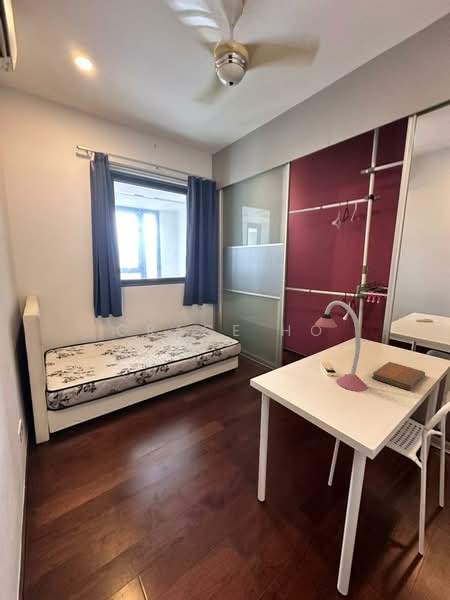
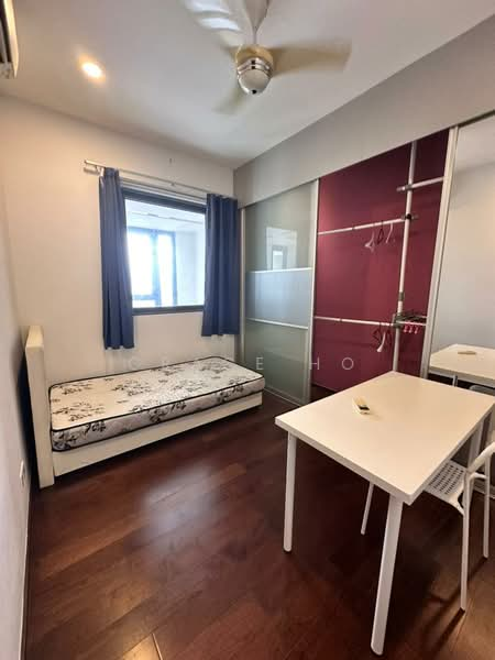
- desk lamp [314,300,369,392]
- notebook [371,361,426,391]
